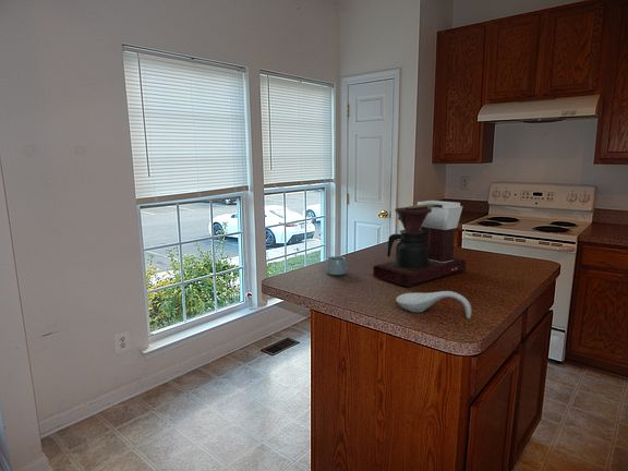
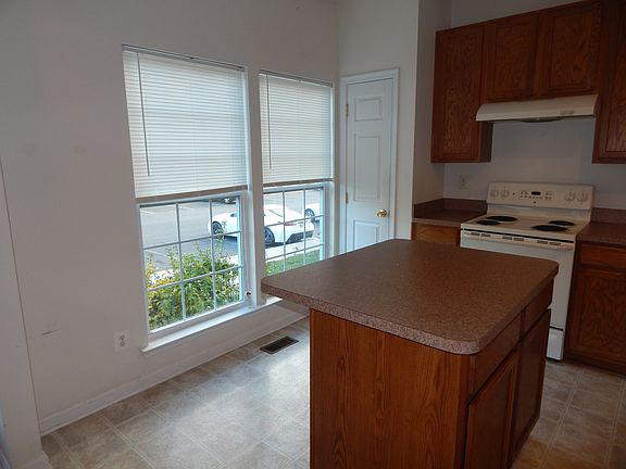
- spoon rest [395,290,472,319]
- coffee maker [372,200,467,288]
- mug [325,255,348,276]
